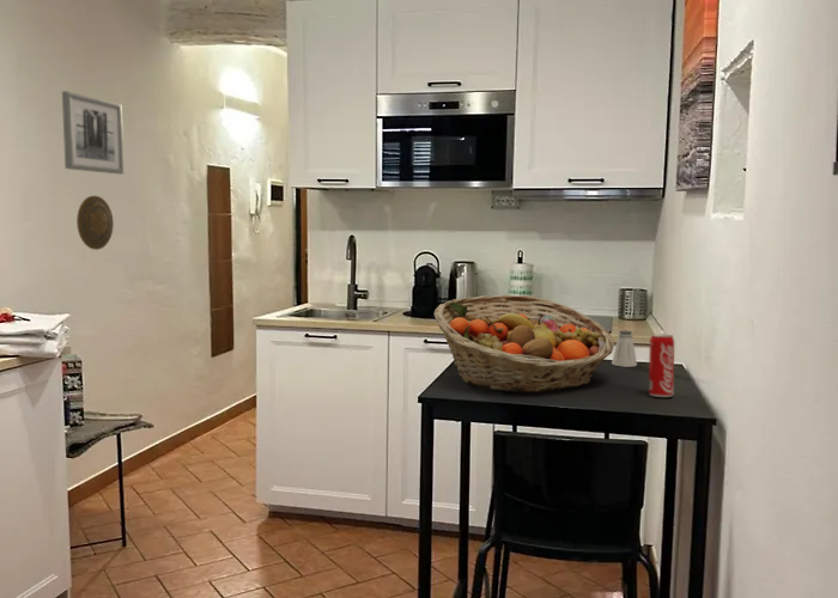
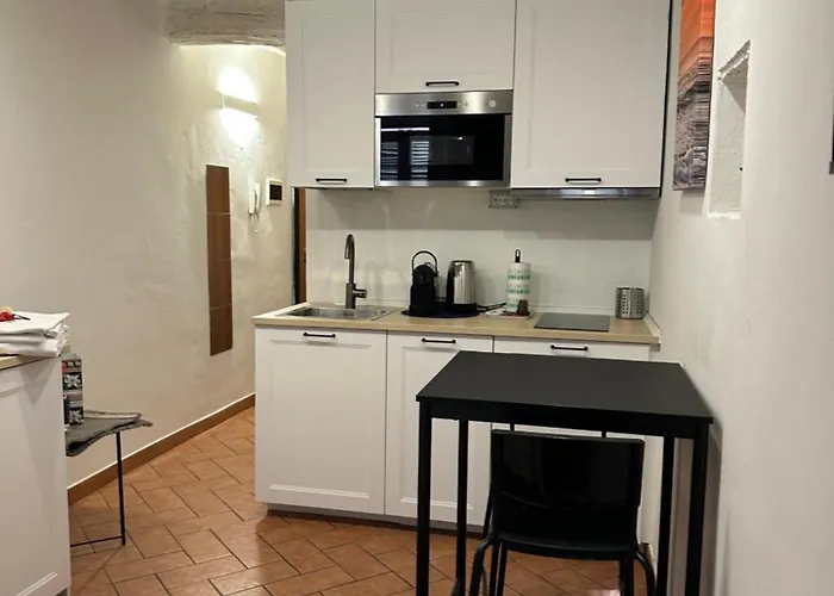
- decorative plate [75,195,115,251]
- saltshaker [611,329,638,368]
- beverage can [648,334,675,398]
- fruit basket [433,294,615,395]
- wall art [61,90,125,176]
